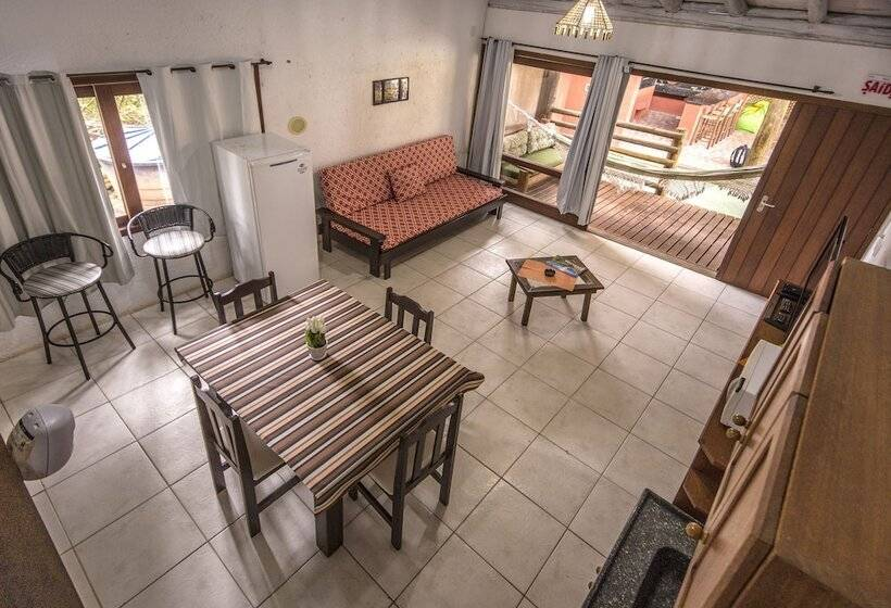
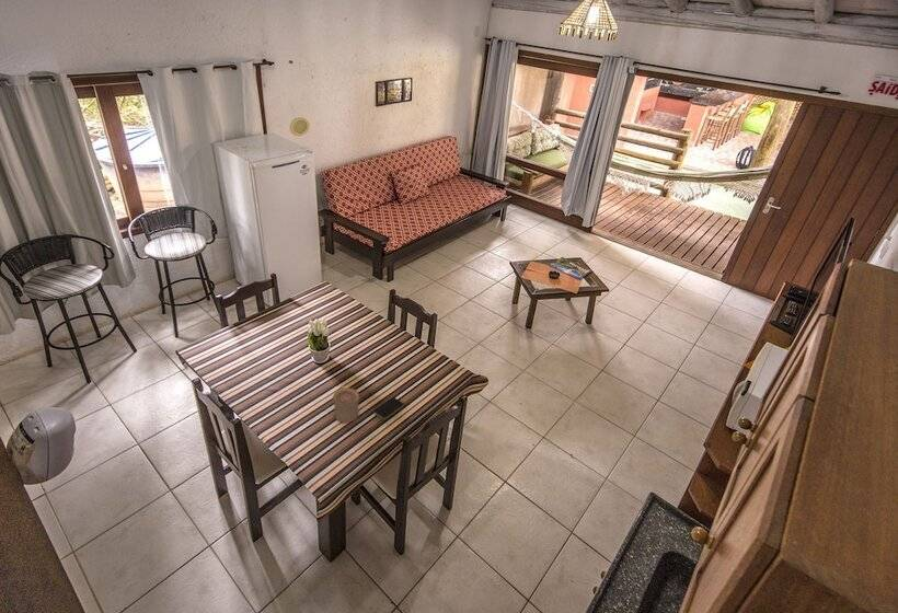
+ smartphone [373,396,405,420]
+ cup [332,386,360,424]
